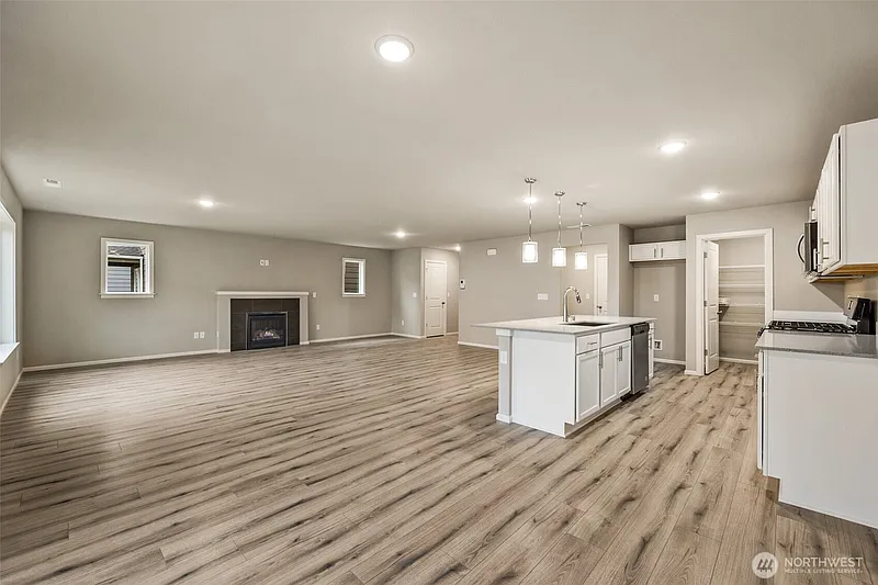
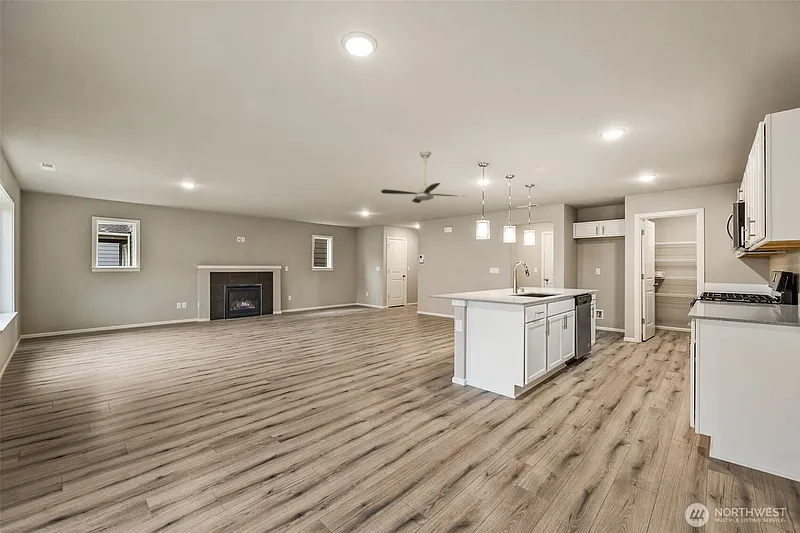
+ ceiling fan [380,150,467,204]
